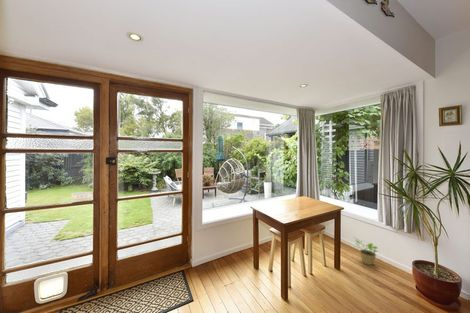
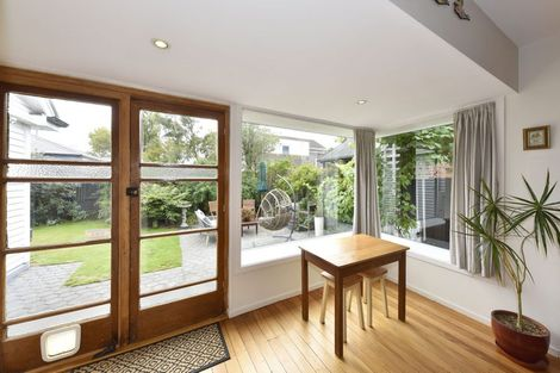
- potted plant [354,237,378,266]
